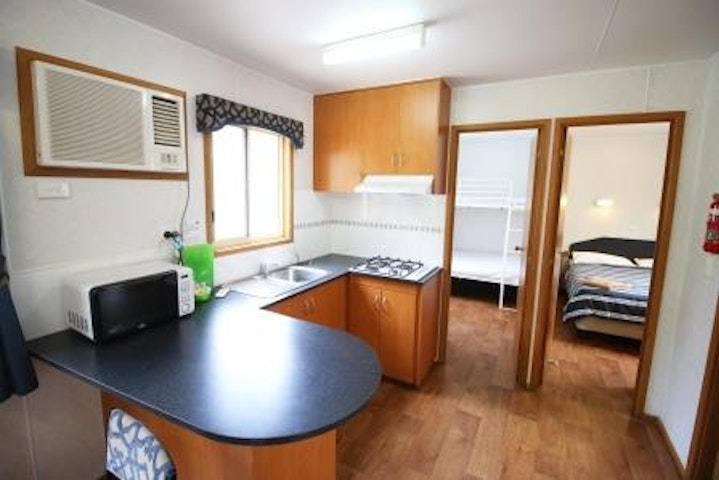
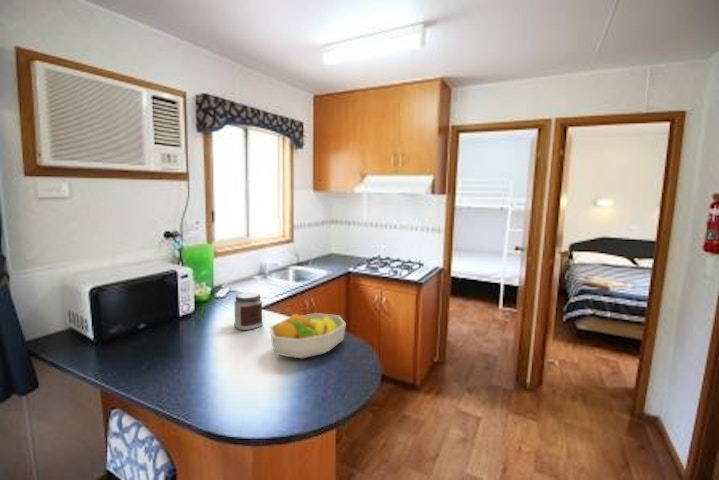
+ jar [233,291,264,331]
+ fruit bowl [269,312,347,359]
